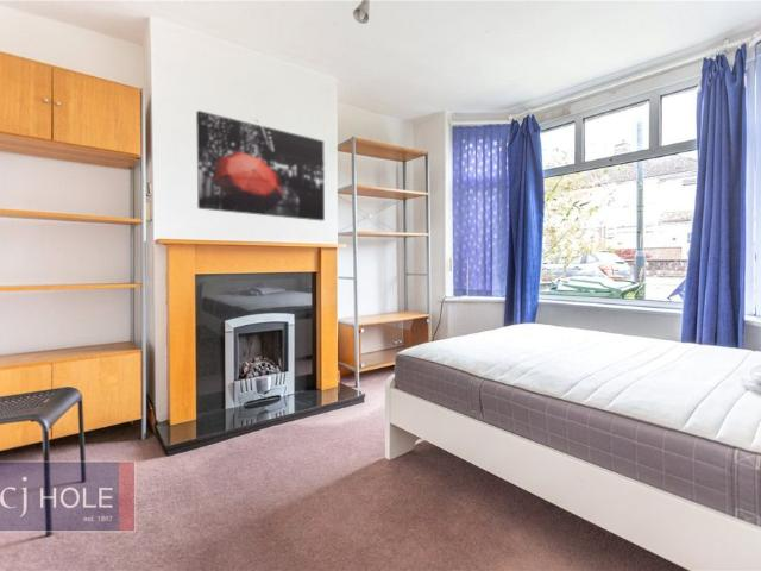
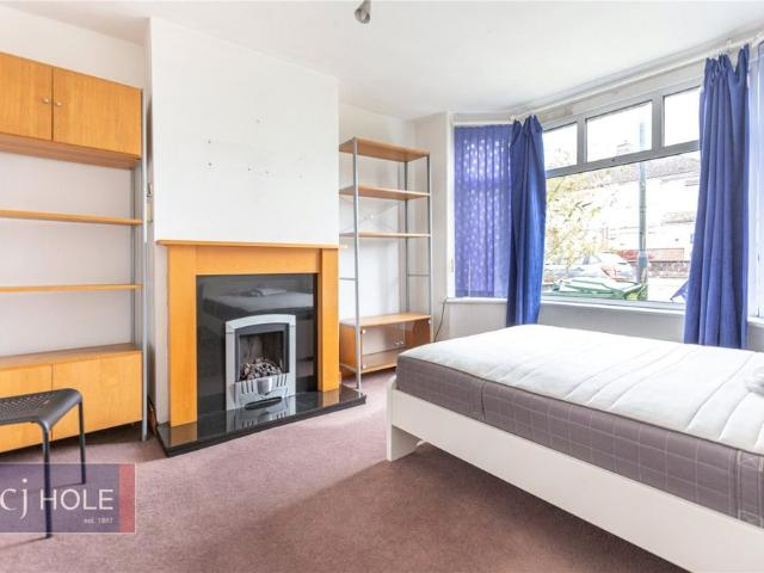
- wall art [195,109,326,222]
